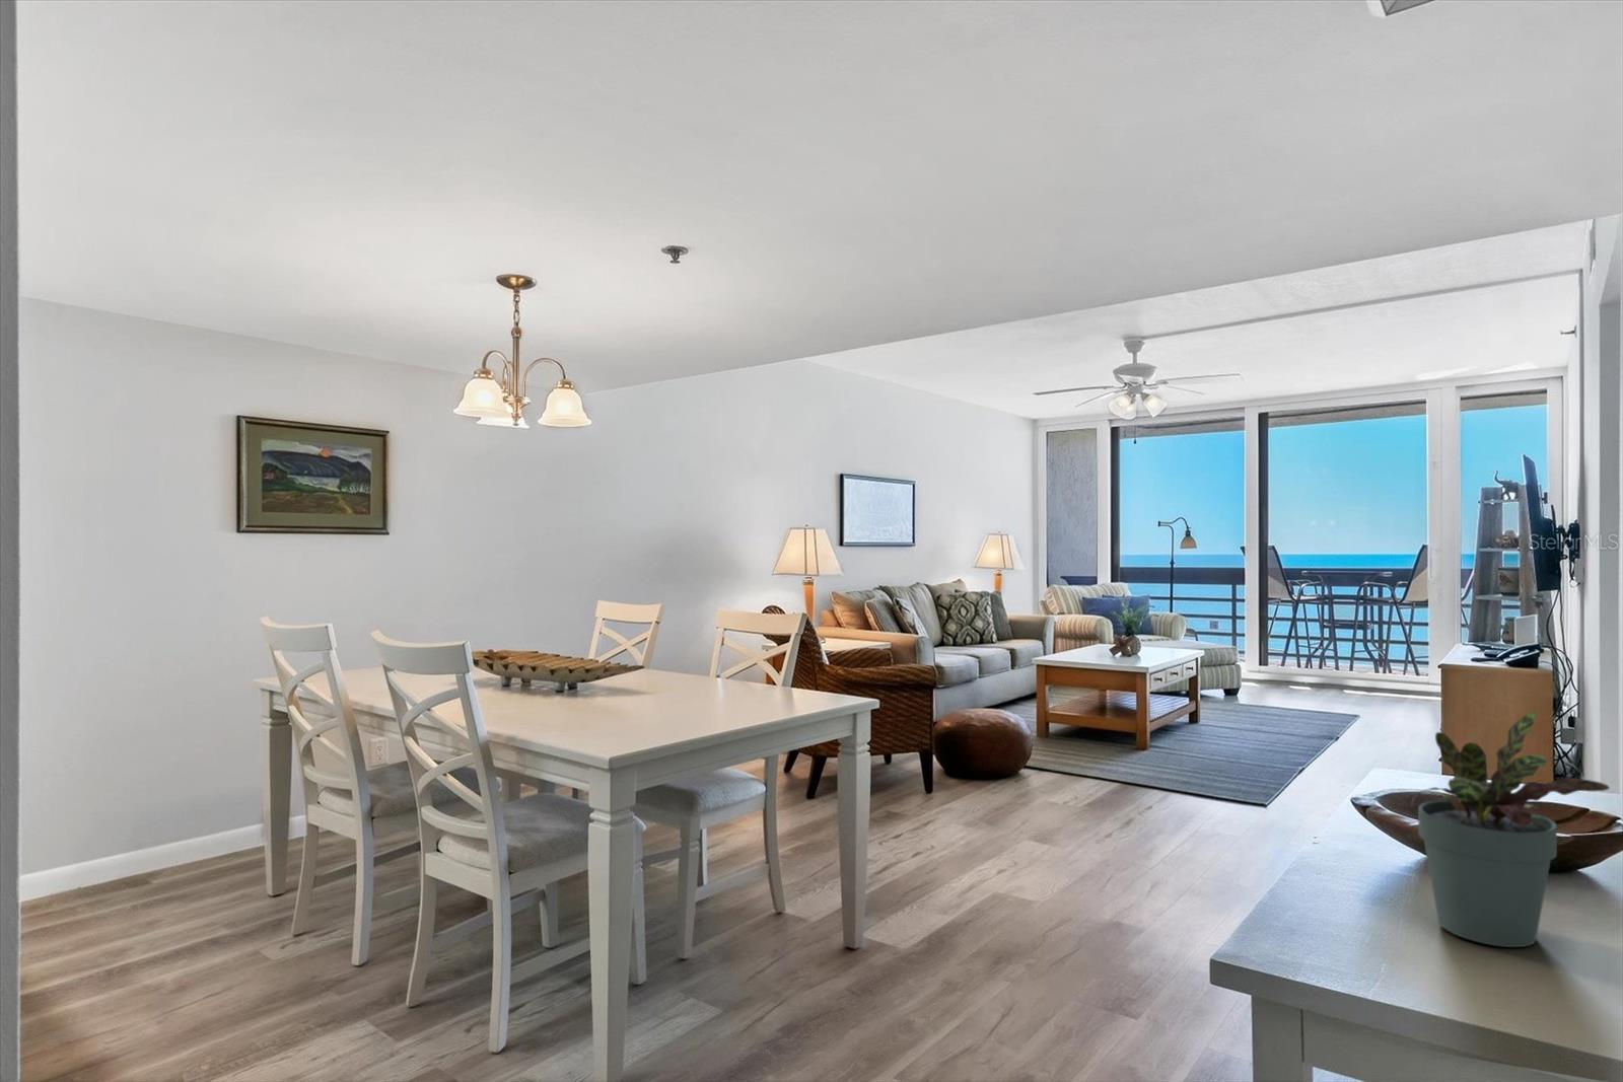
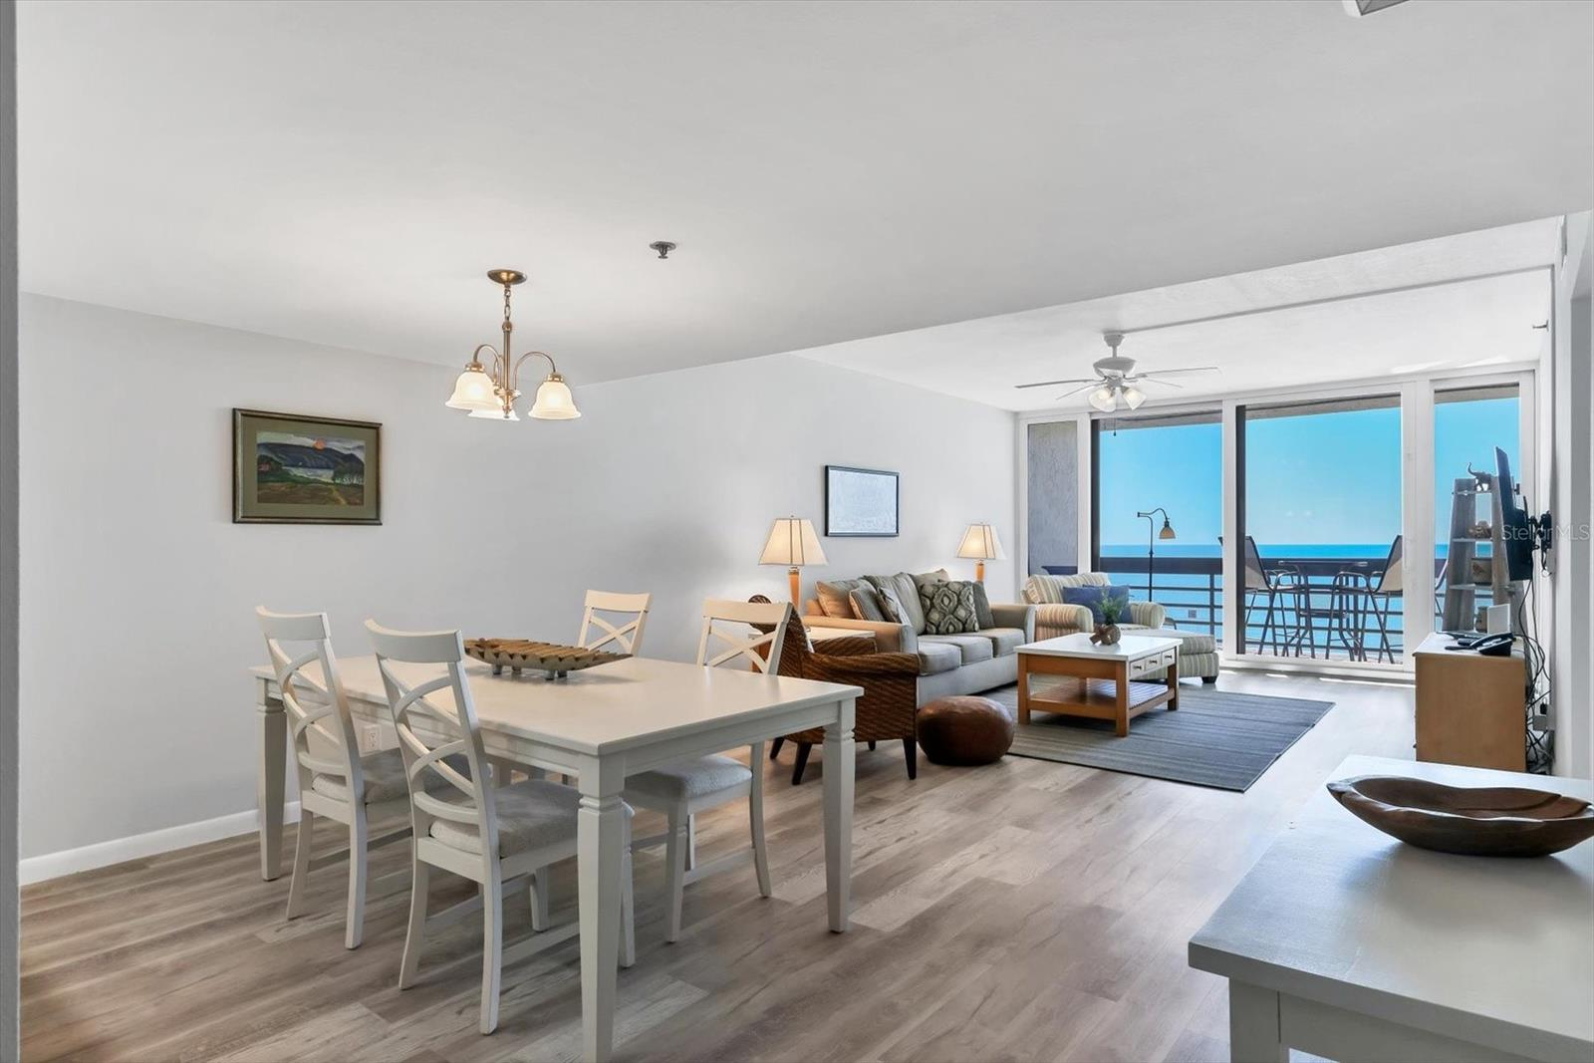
- potted plant [1410,711,1611,948]
